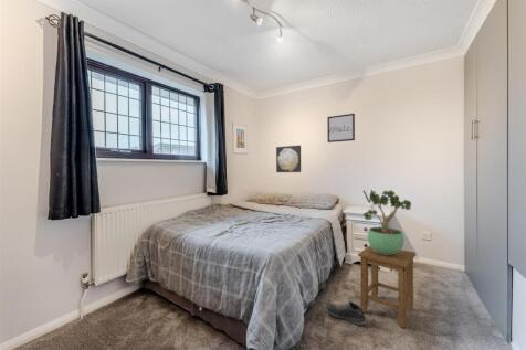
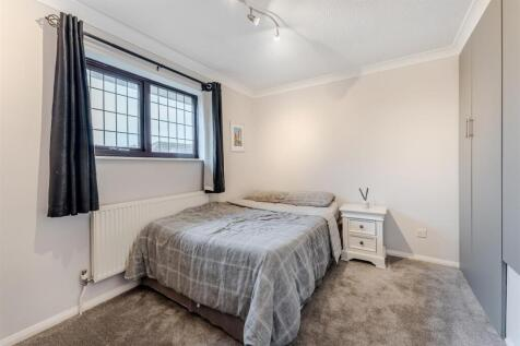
- stool [357,245,417,329]
- wall art [275,145,302,173]
- wall art [326,113,356,144]
- shoe [324,300,368,326]
- potted plant [362,189,412,255]
